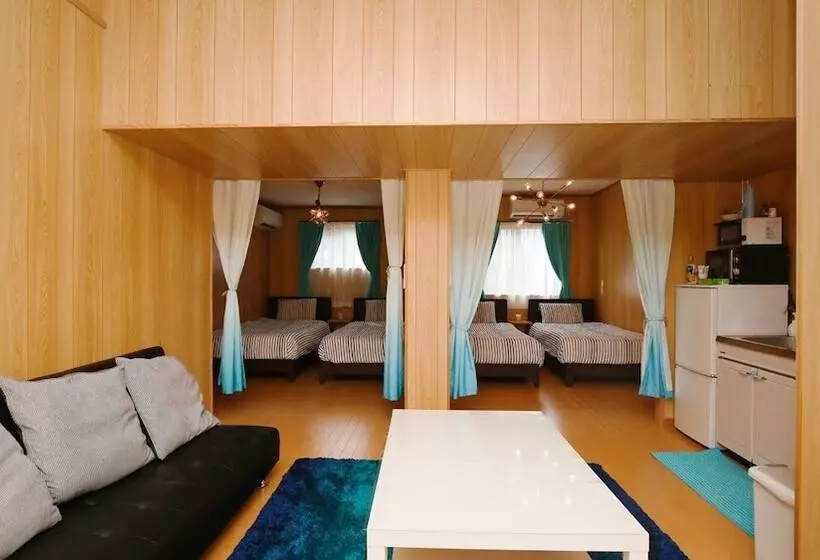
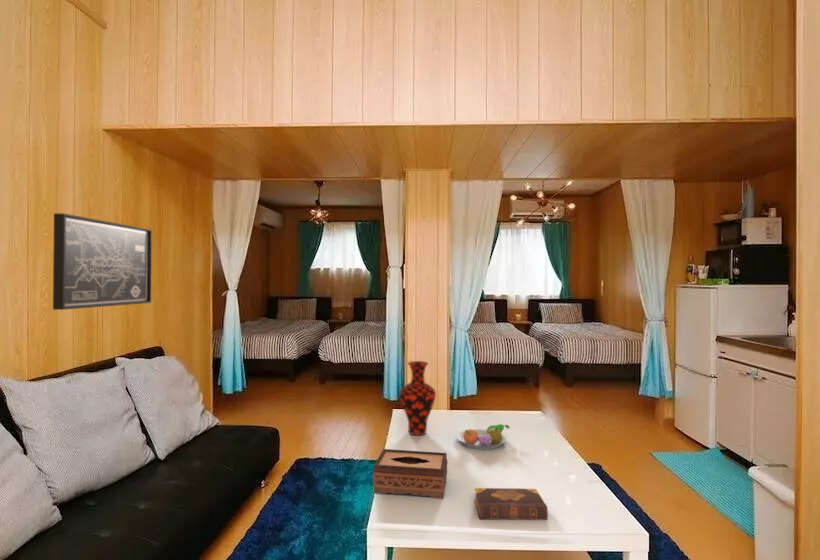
+ tissue box [372,448,448,500]
+ wall art [52,212,153,311]
+ book [473,487,549,521]
+ vase [399,360,437,436]
+ fruit bowl [456,423,511,450]
